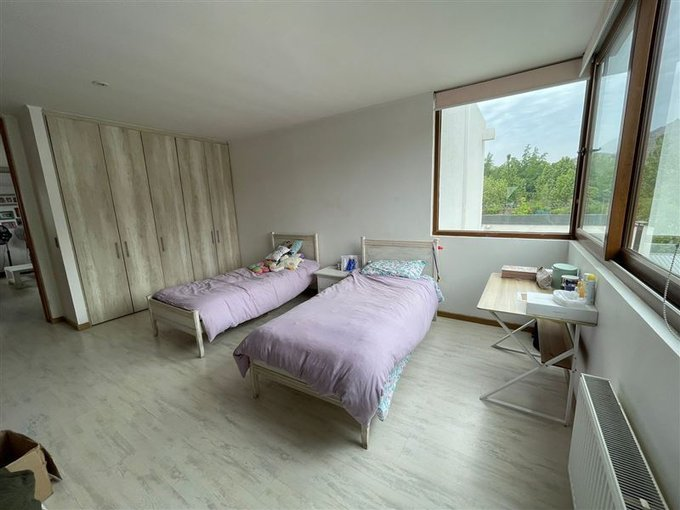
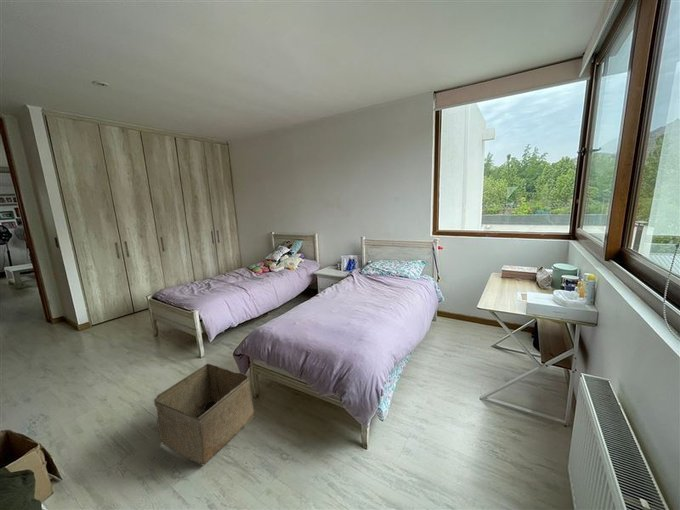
+ storage bin [153,362,255,466]
